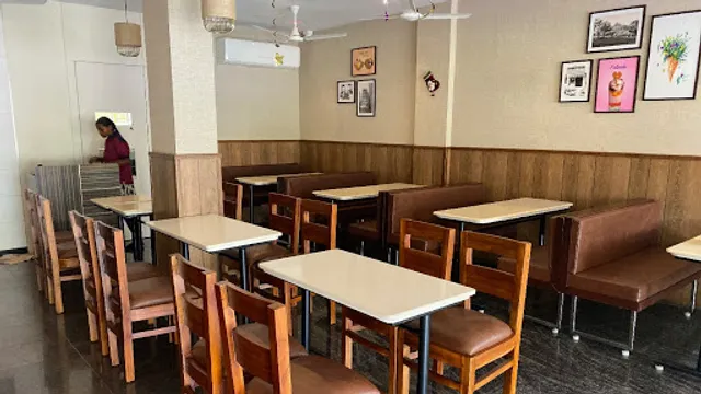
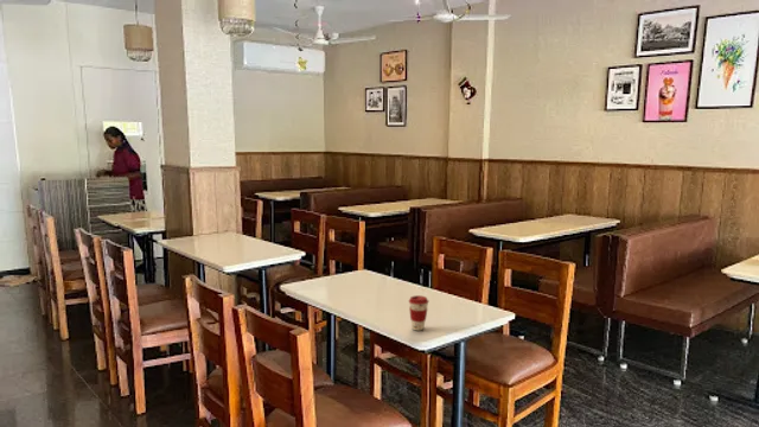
+ coffee cup [408,294,430,332]
